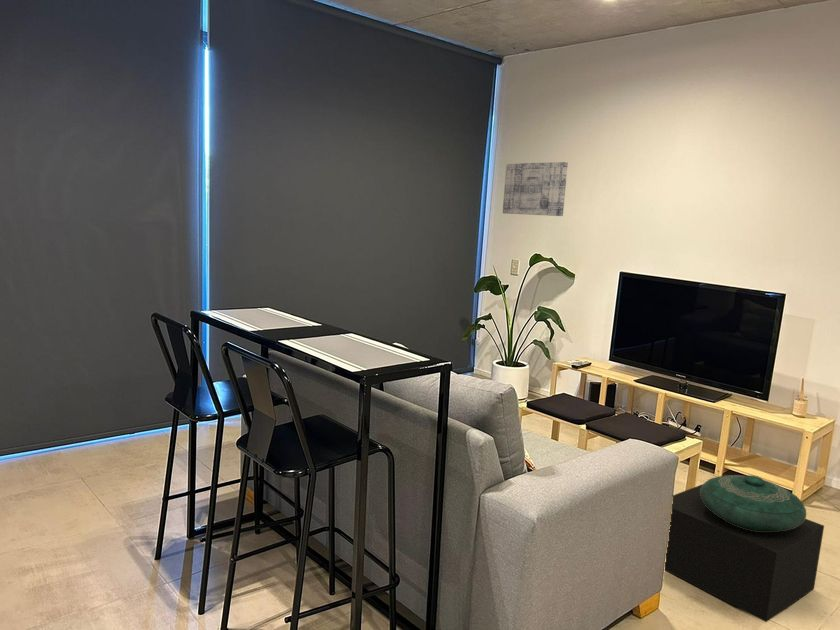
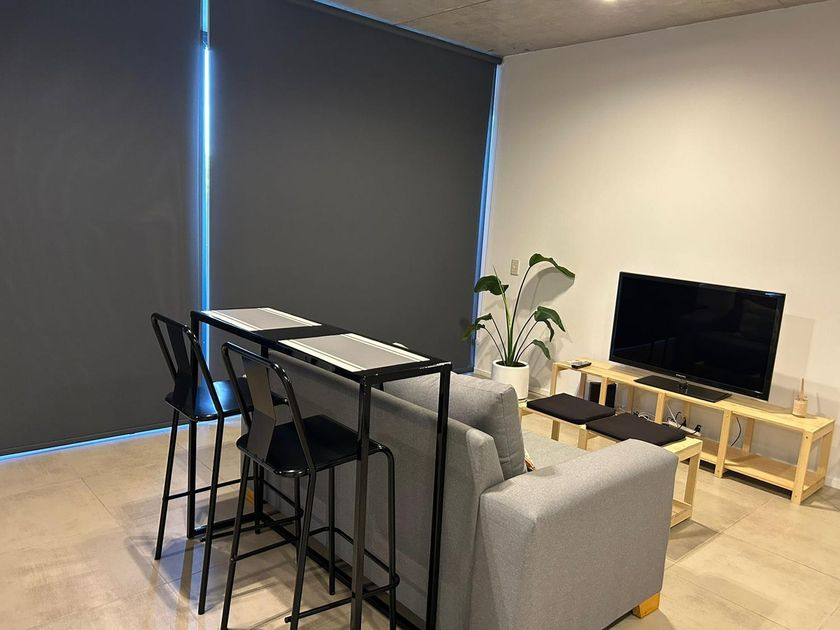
- decorative bowl [700,474,807,532]
- wall art [502,161,569,217]
- ottoman [664,483,825,623]
